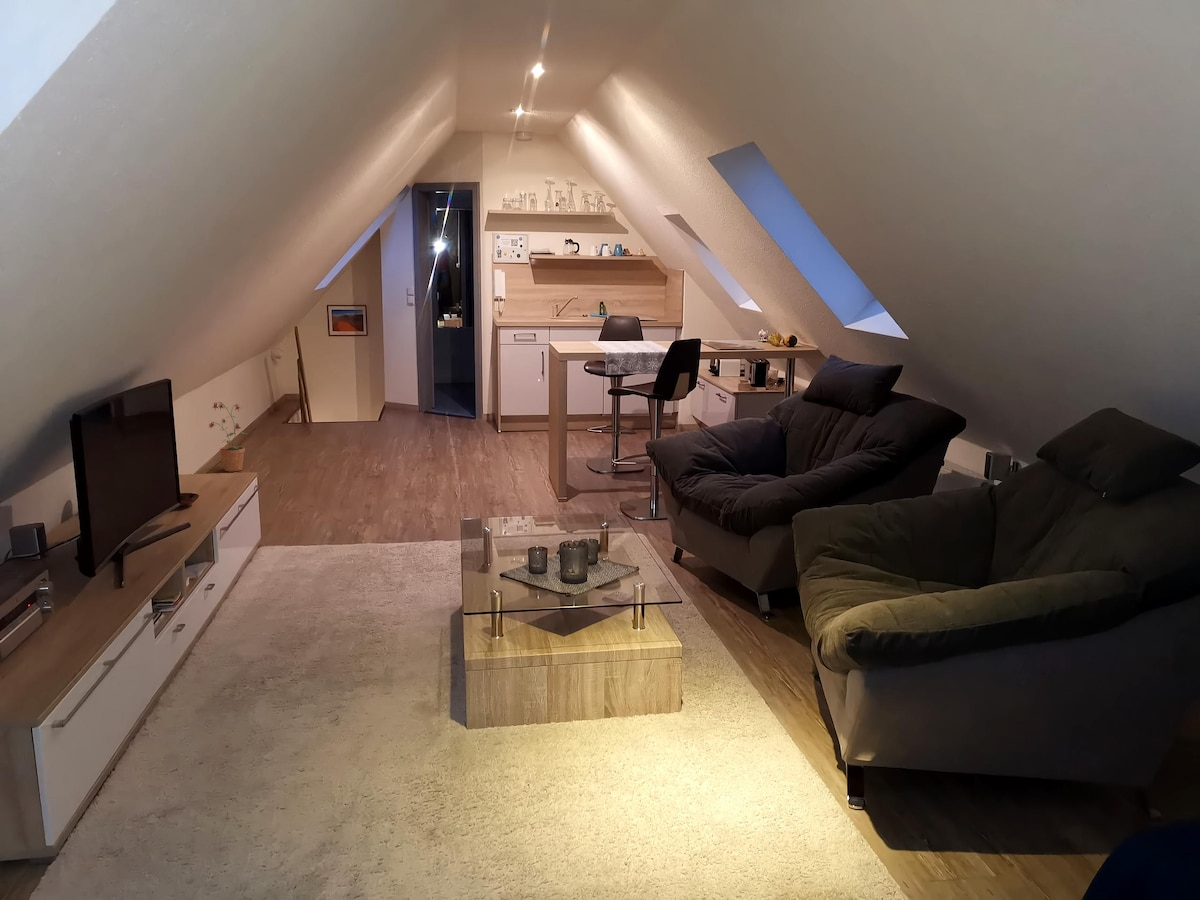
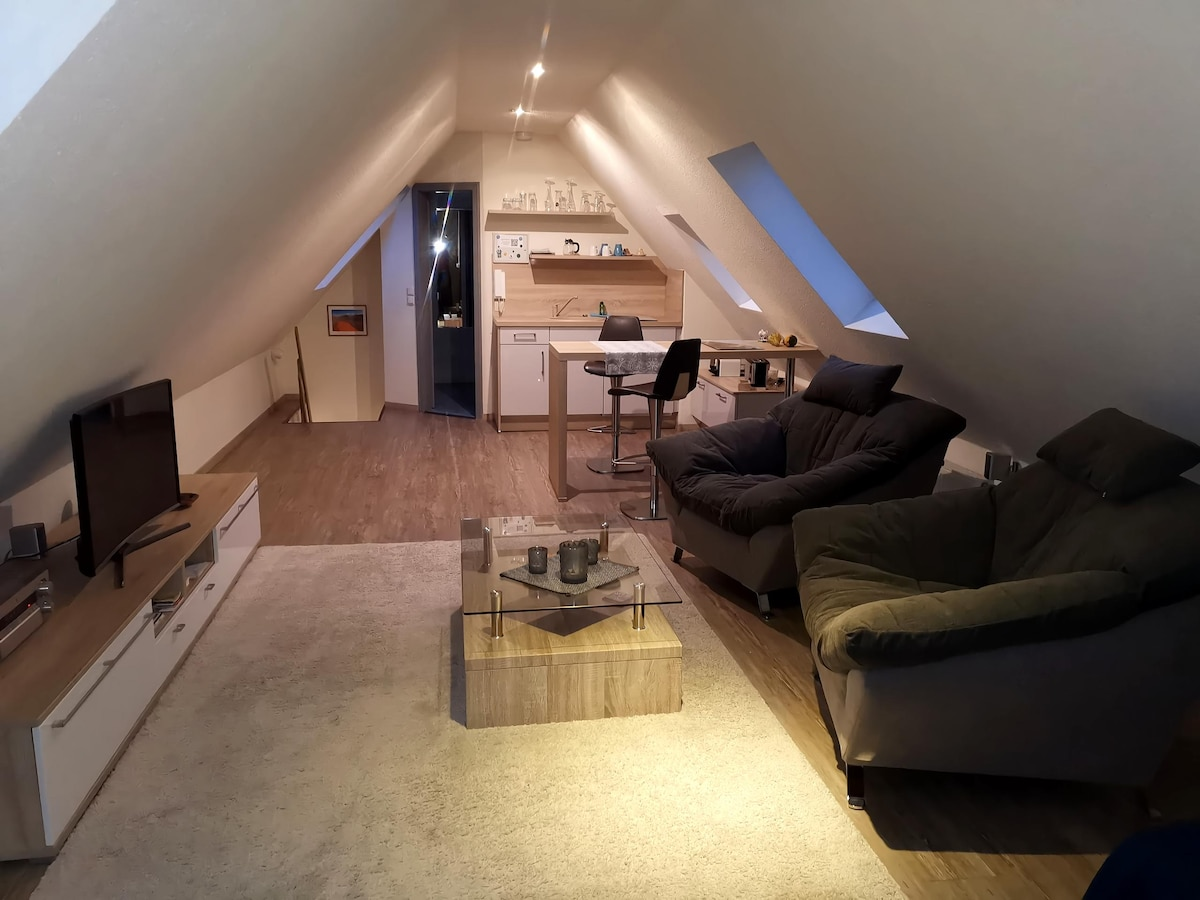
- potted plant [208,401,248,472]
